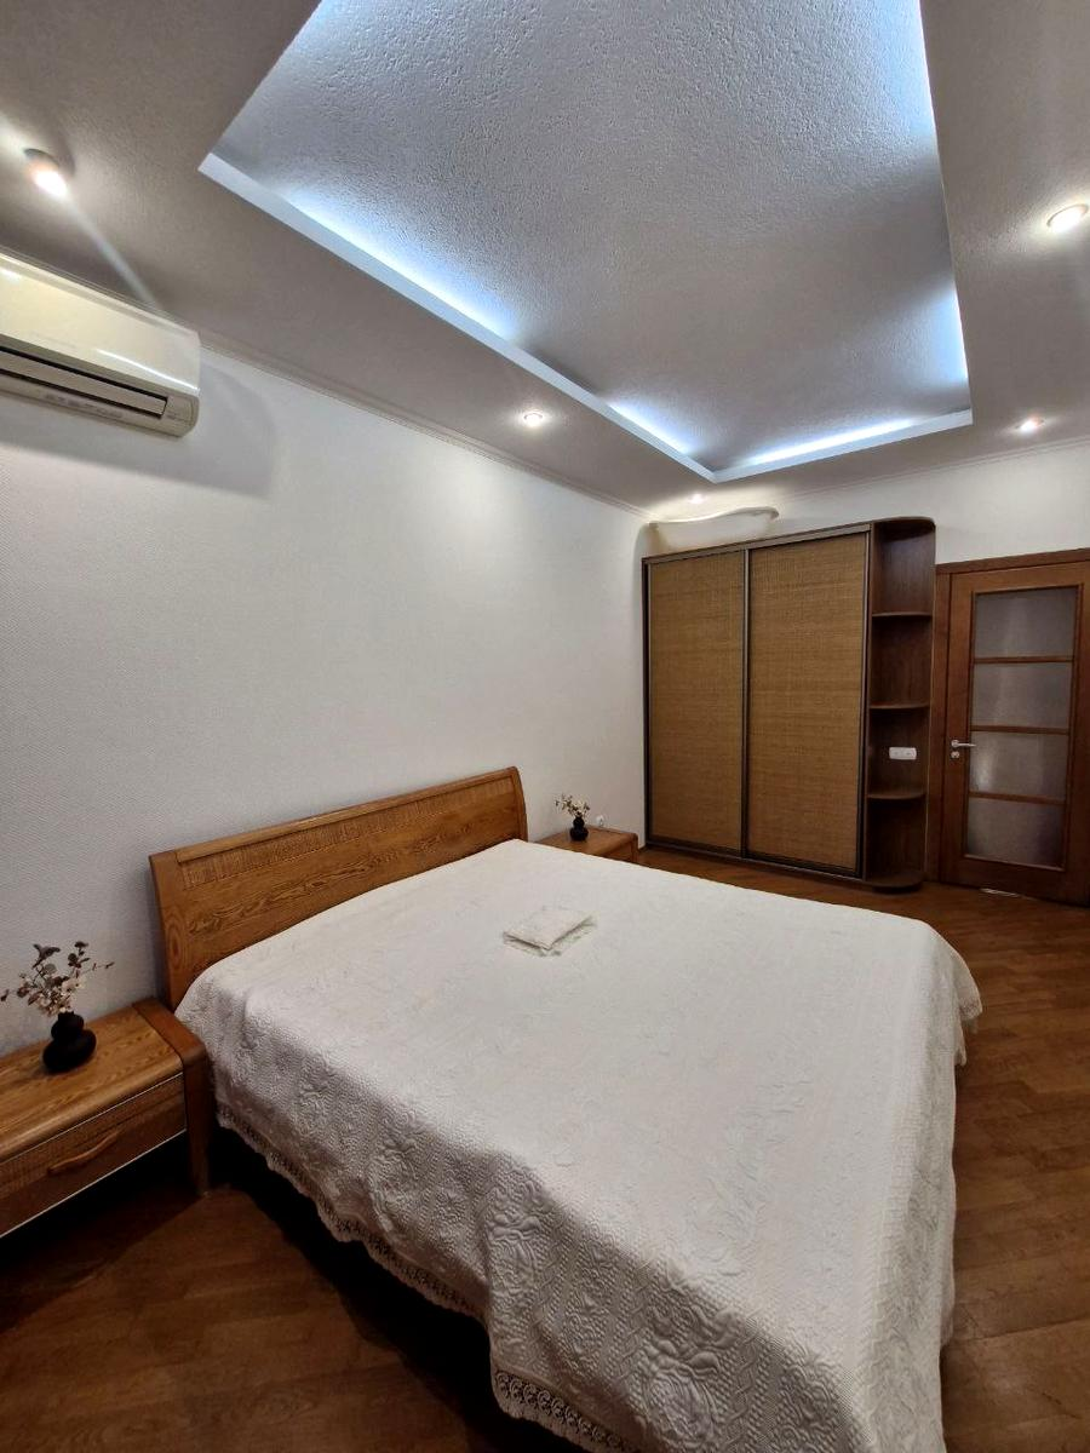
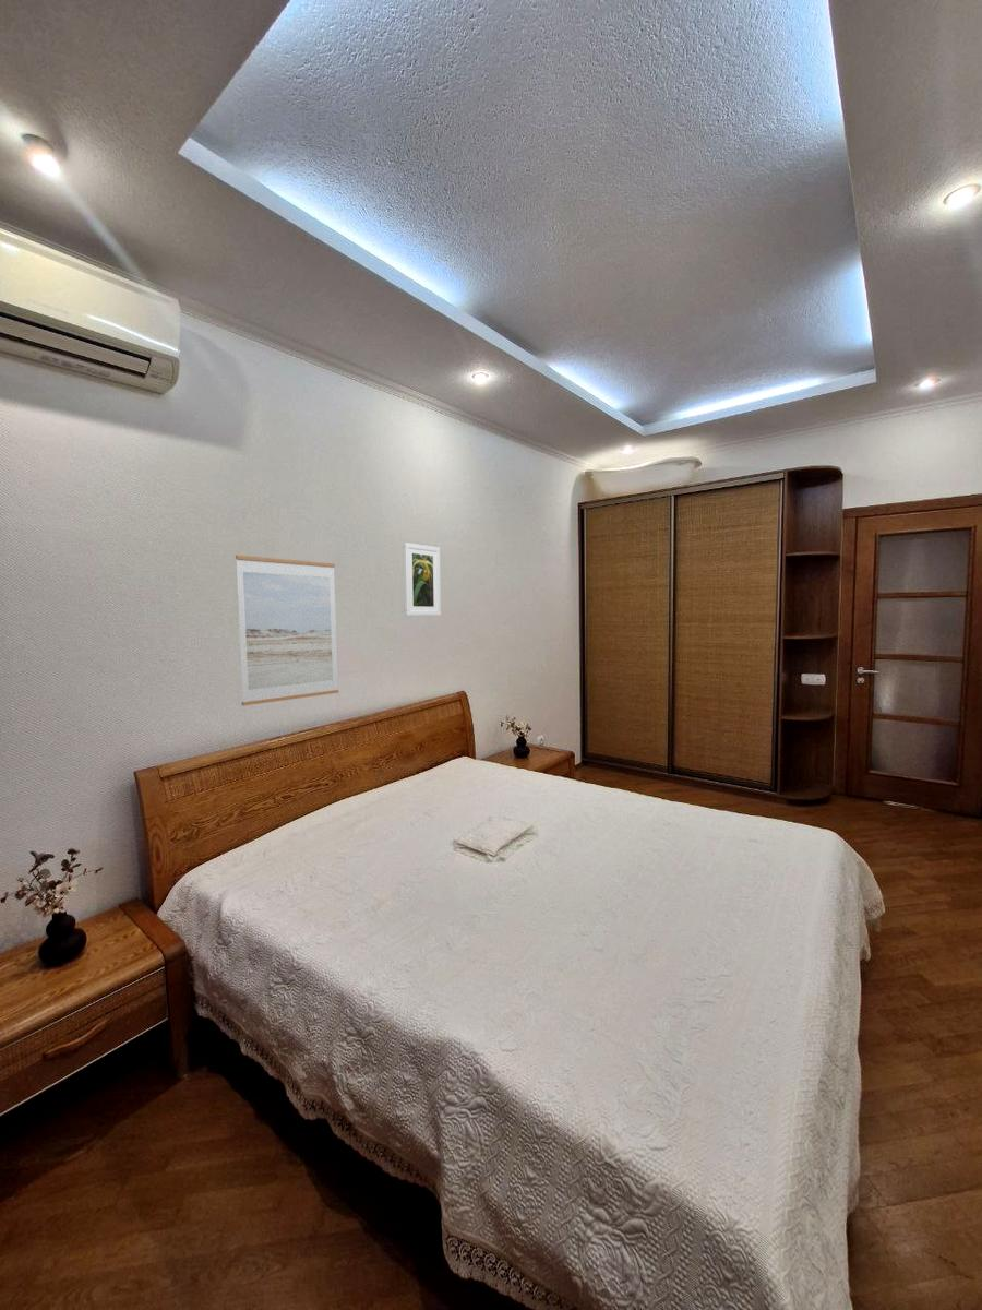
+ wall art [235,555,339,706]
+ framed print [402,541,442,617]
